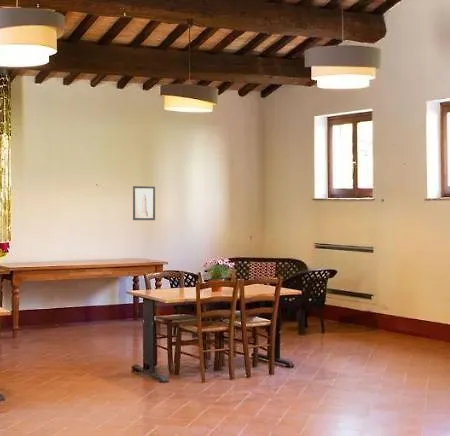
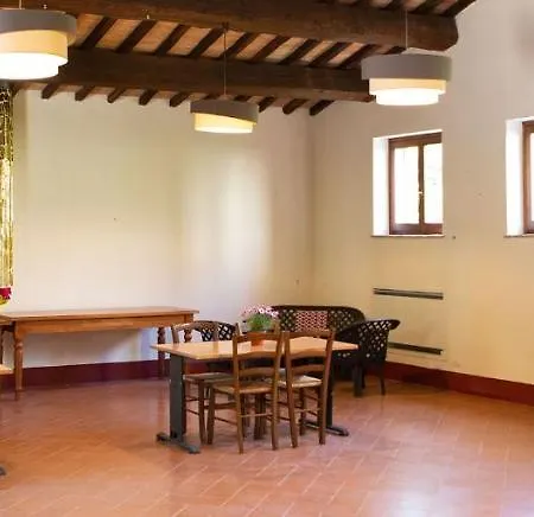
- wall art [132,185,156,221]
